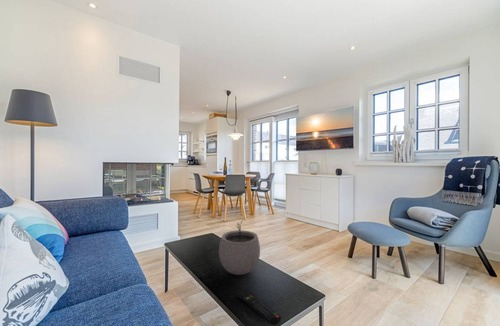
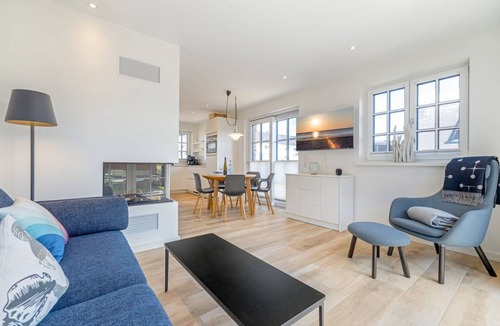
- remote control [236,289,282,326]
- plant pot [218,221,261,276]
